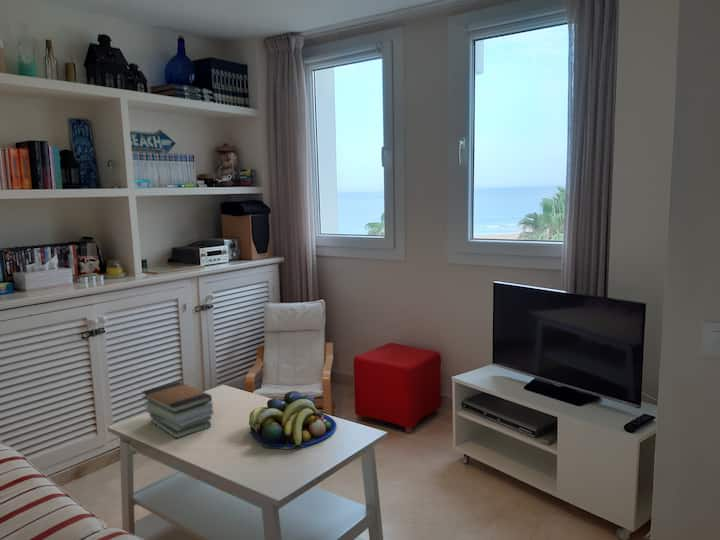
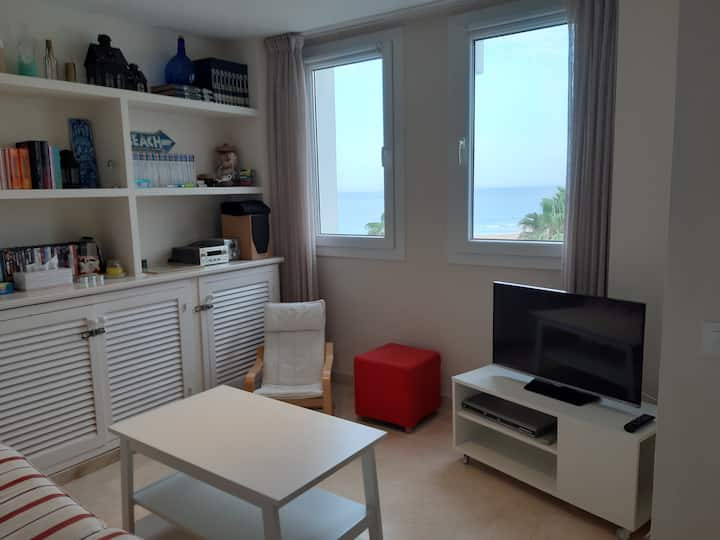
- fruit bowl [248,390,337,450]
- book stack [141,380,214,439]
